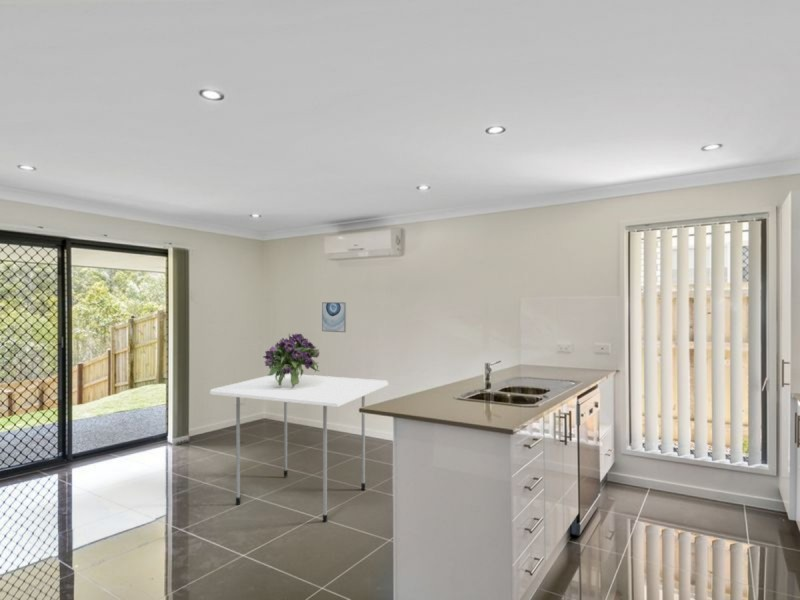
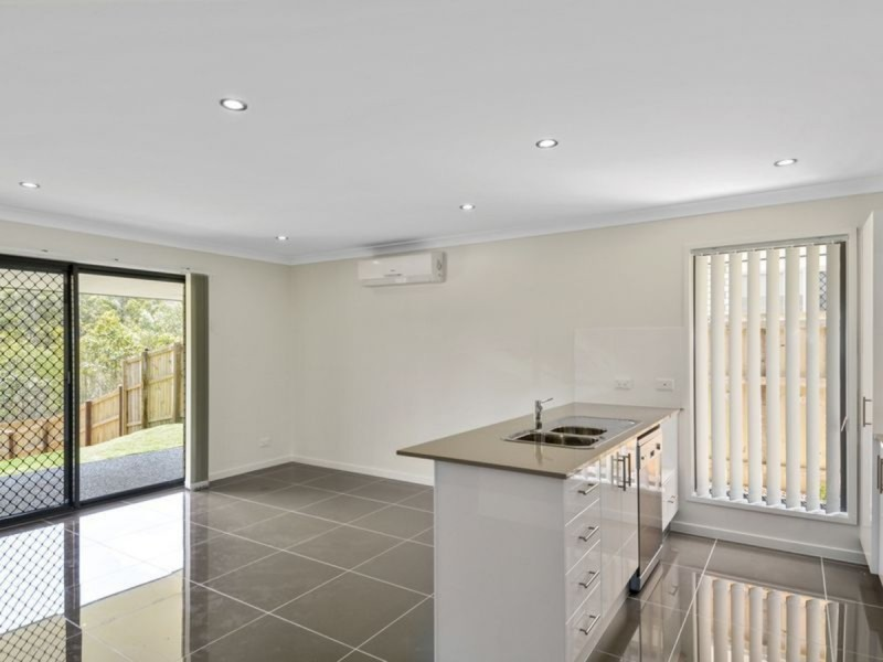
- dining table [209,373,389,523]
- bouquet [262,332,321,388]
- wall art [321,301,347,333]
